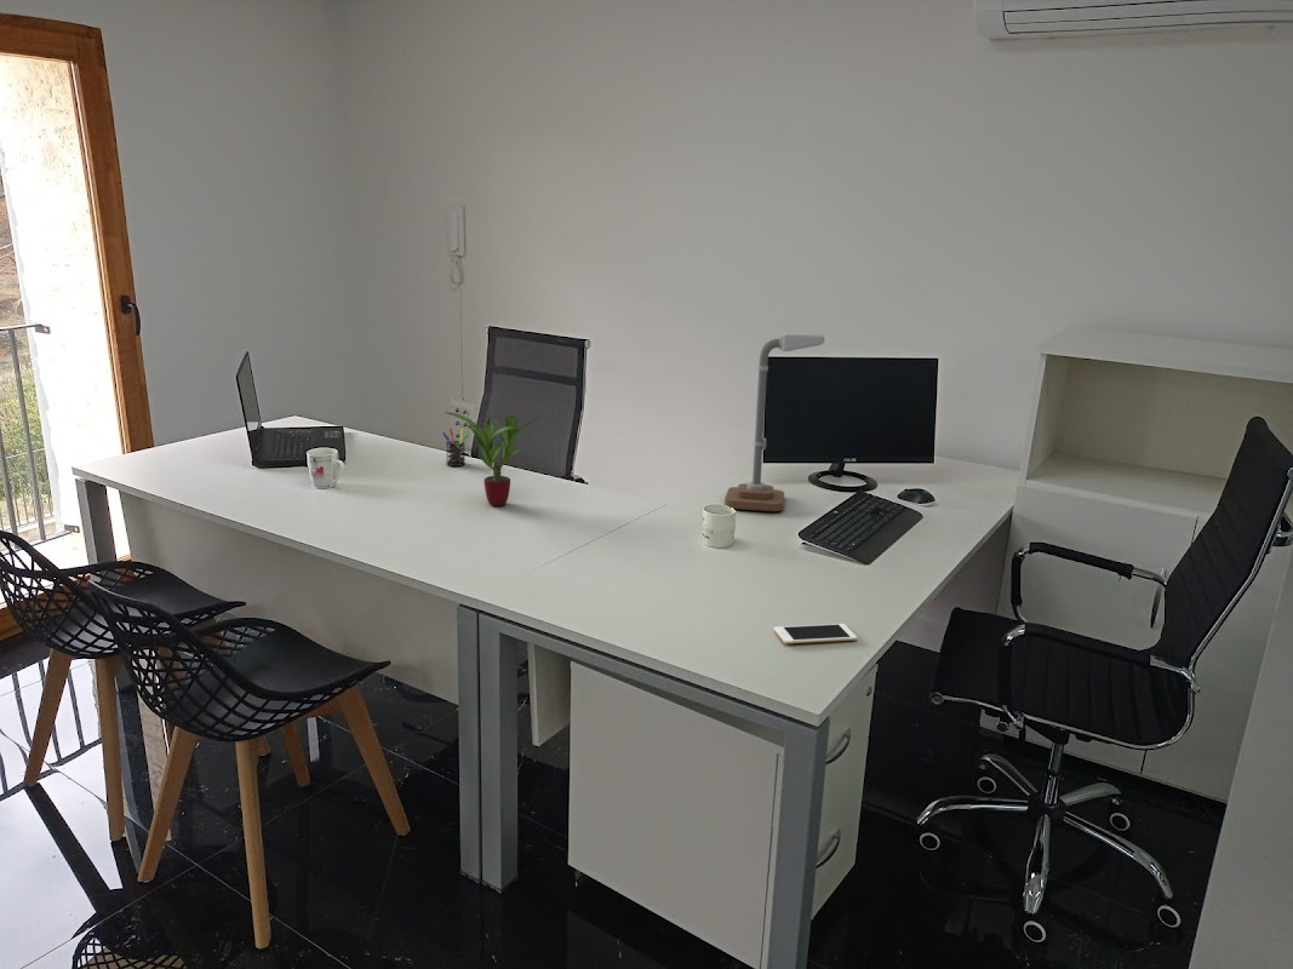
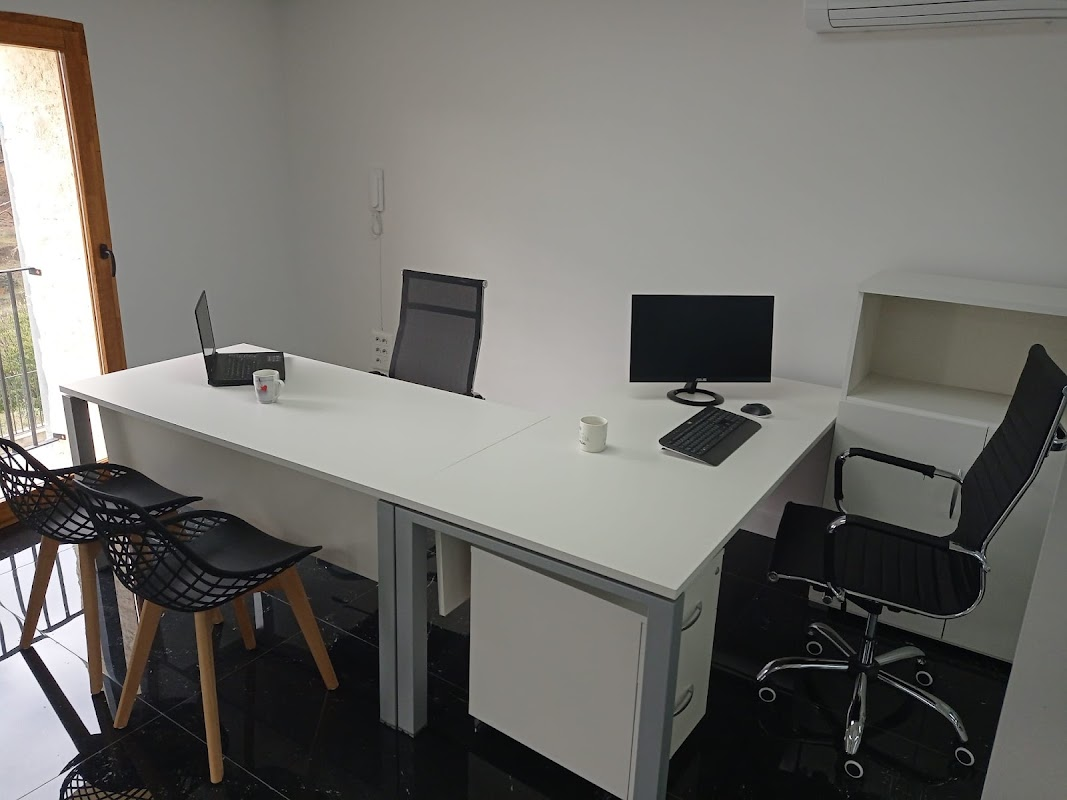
- cell phone [773,623,858,644]
- desk lamp [723,332,825,512]
- potted plant [444,411,540,508]
- pen holder [441,426,470,468]
